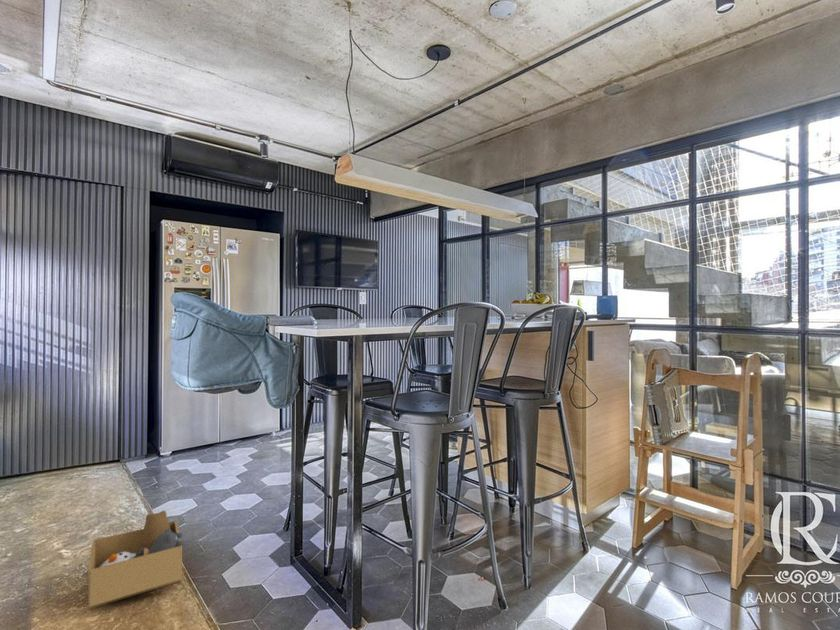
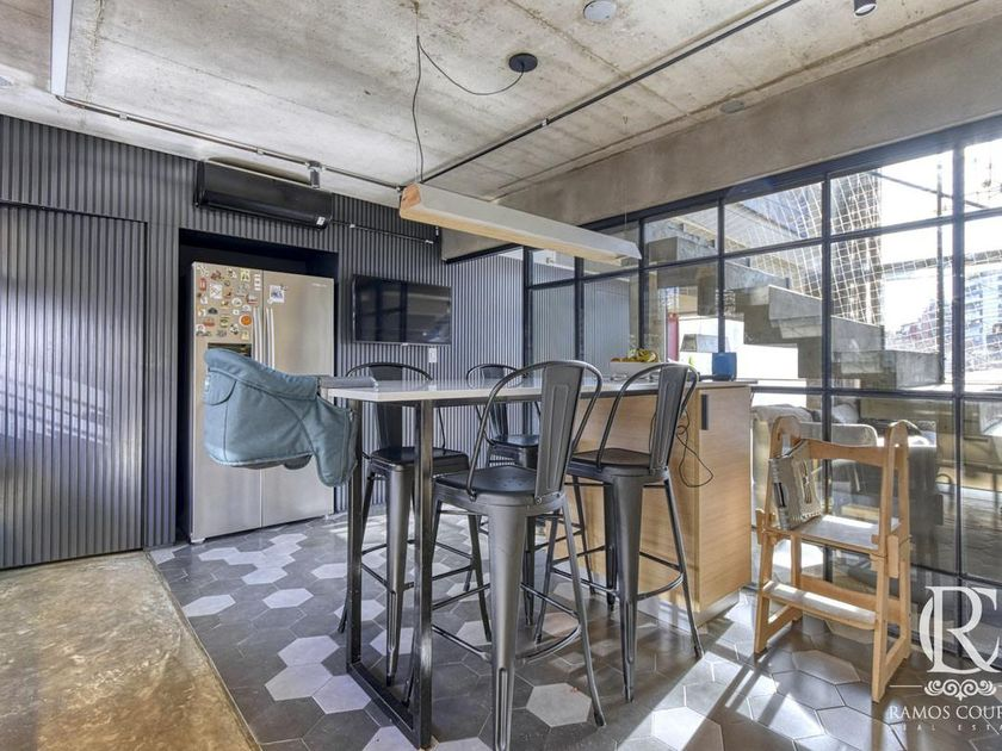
- cardboard box [87,510,185,610]
